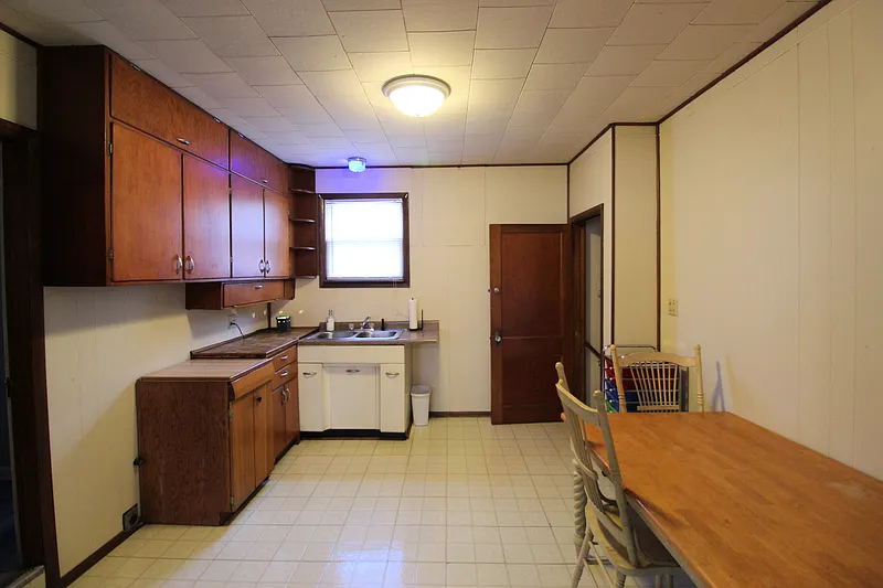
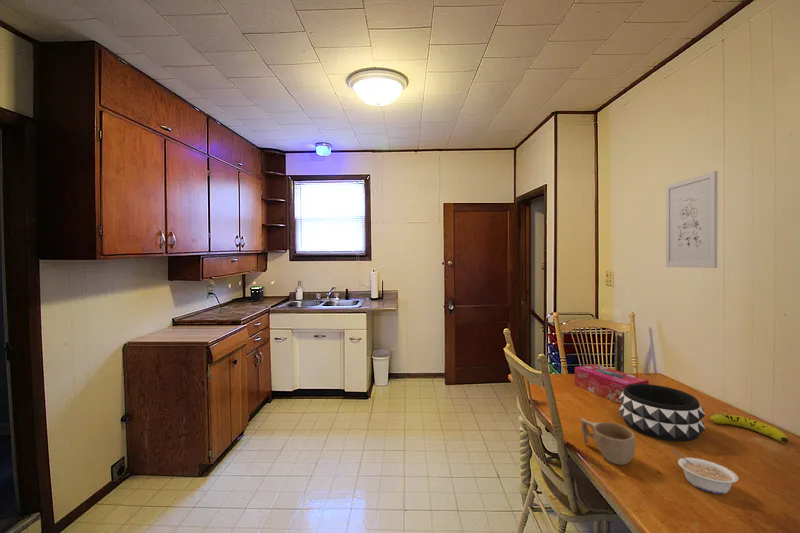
+ fruit [709,413,789,444]
+ cup [580,417,636,466]
+ decorative bowl [618,384,706,443]
+ wall art [665,170,718,269]
+ tissue box [574,363,650,405]
+ legume [672,449,739,495]
